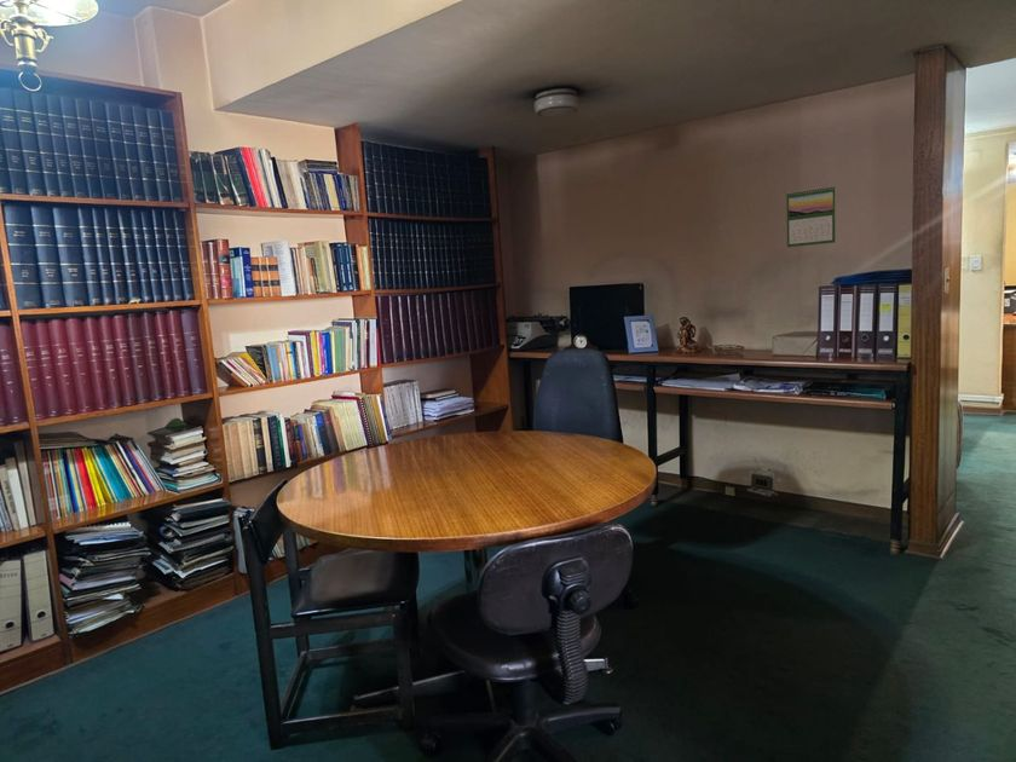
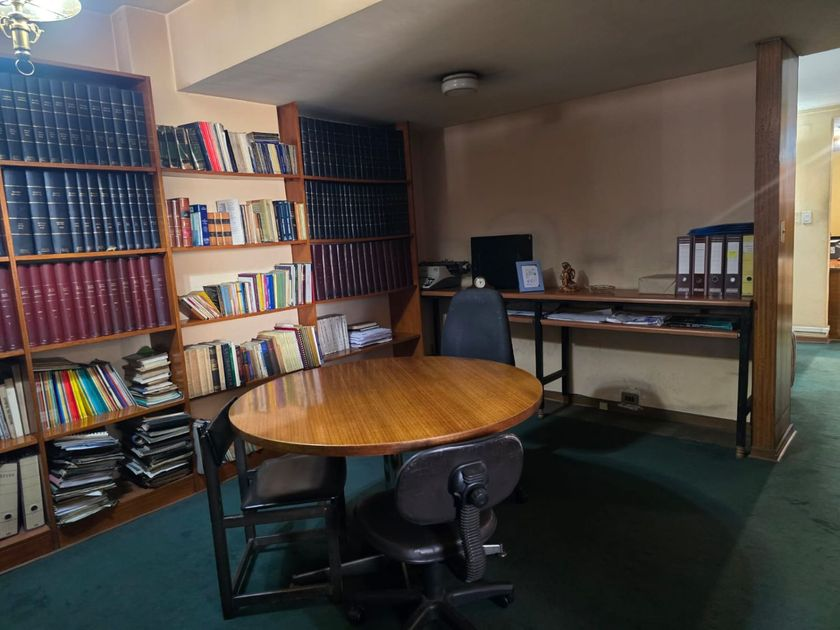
- calendar [785,184,837,248]
